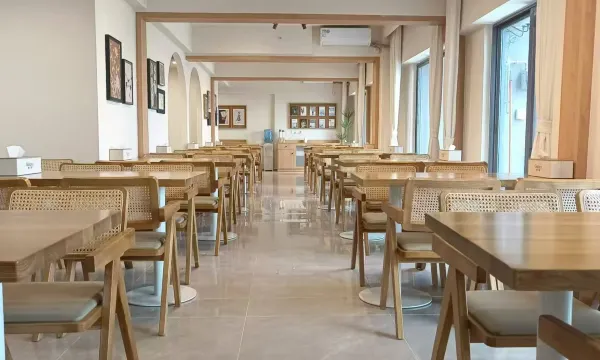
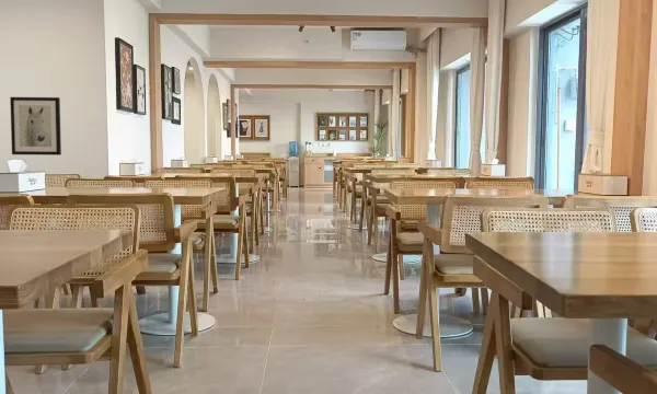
+ wall art [9,96,62,157]
